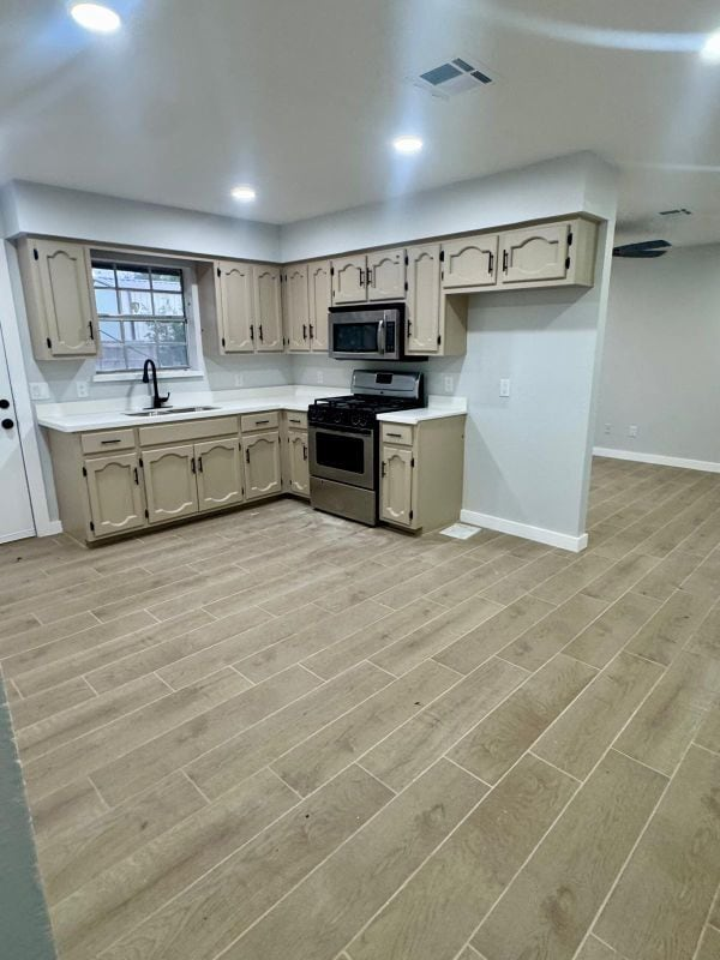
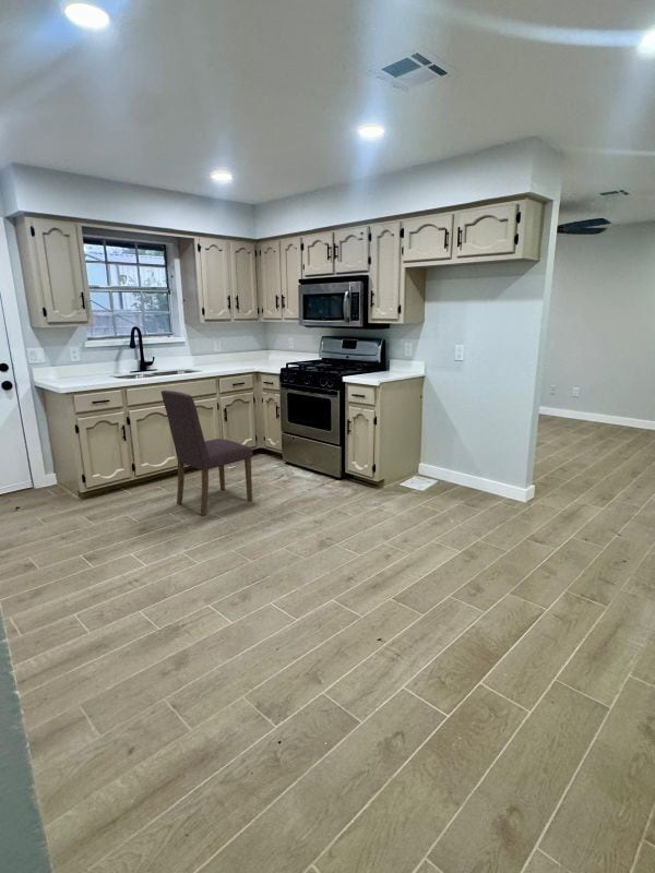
+ dining chair [160,390,254,517]
